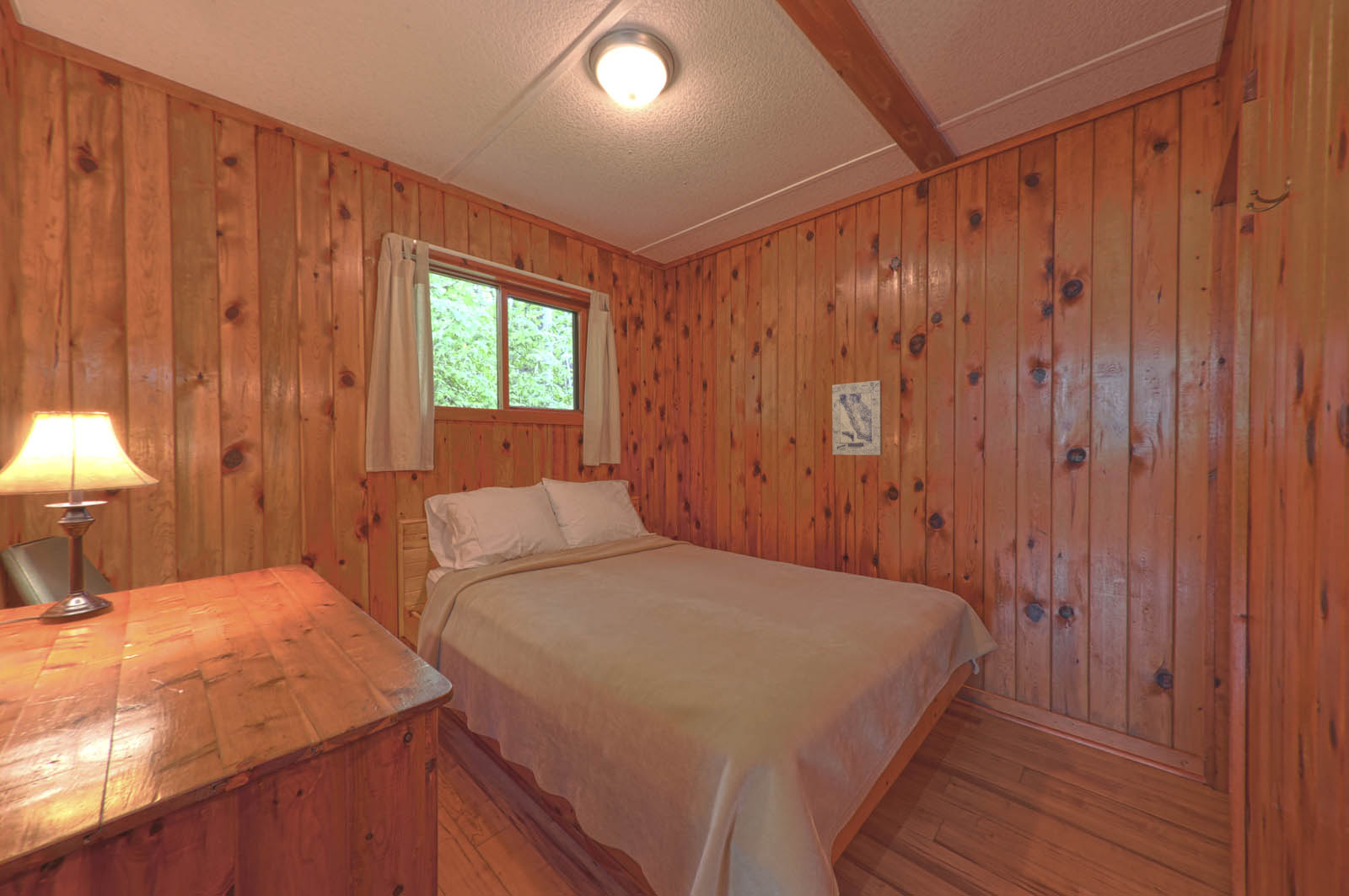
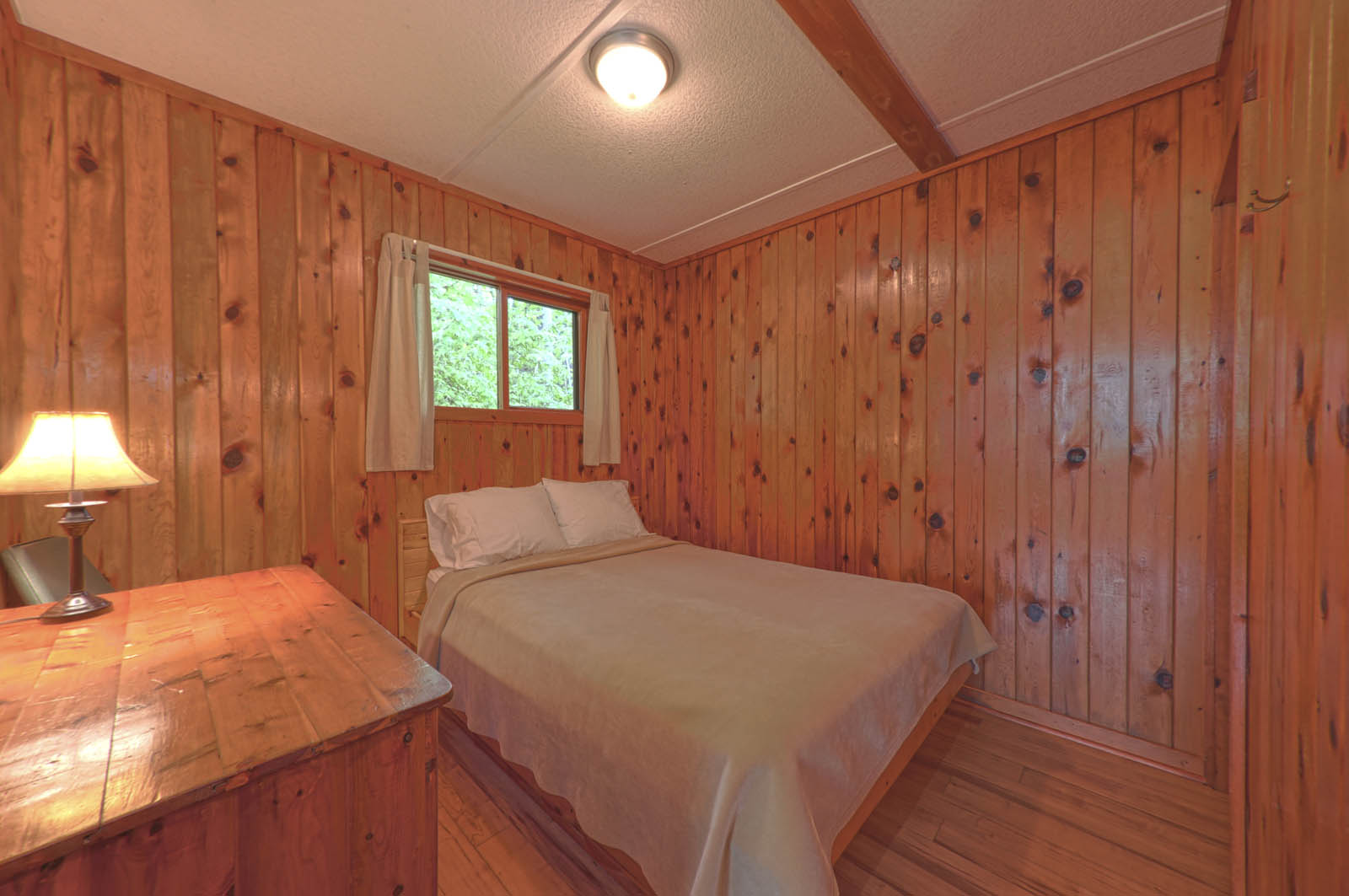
- wall art [831,379,883,456]
